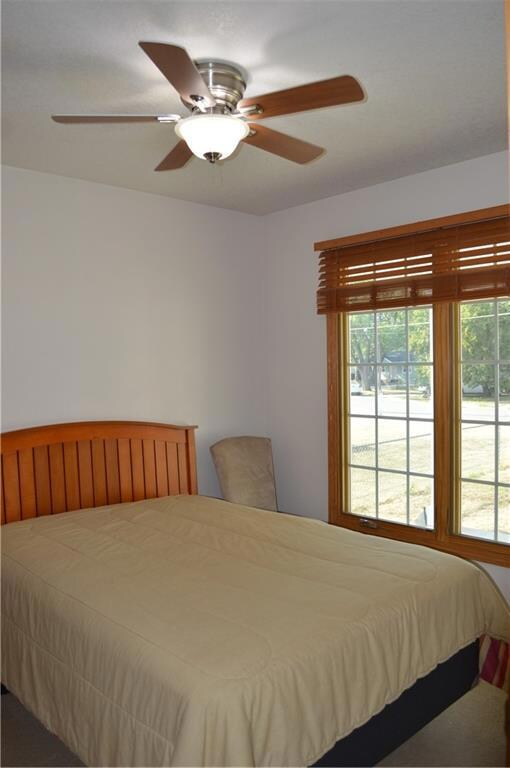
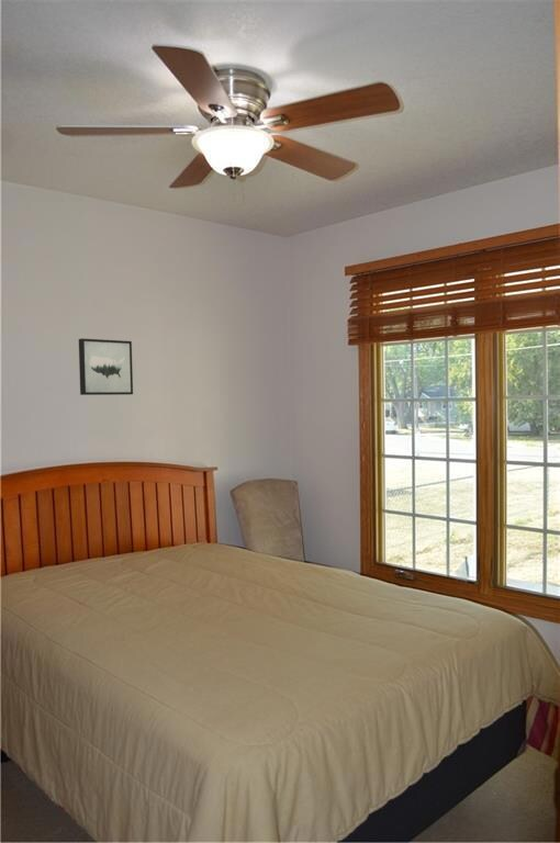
+ wall art [78,337,134,396]
